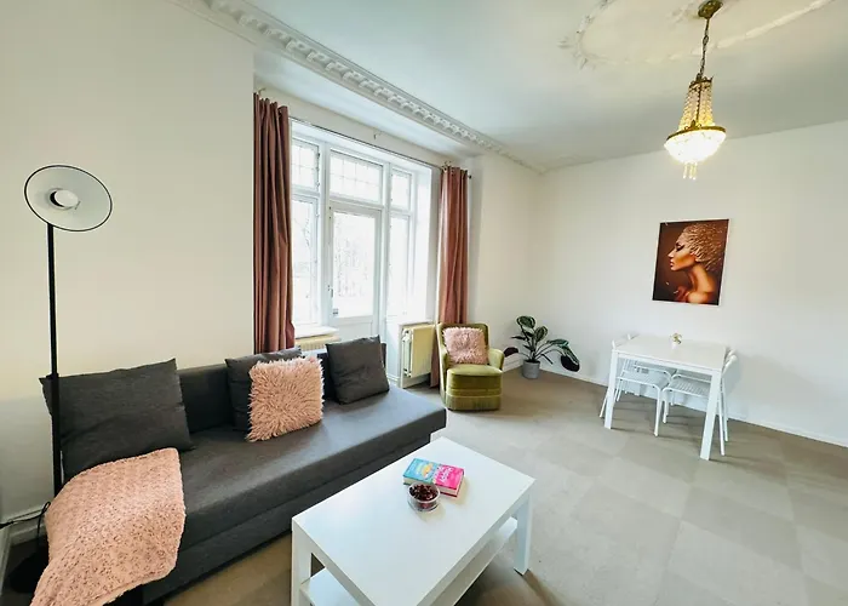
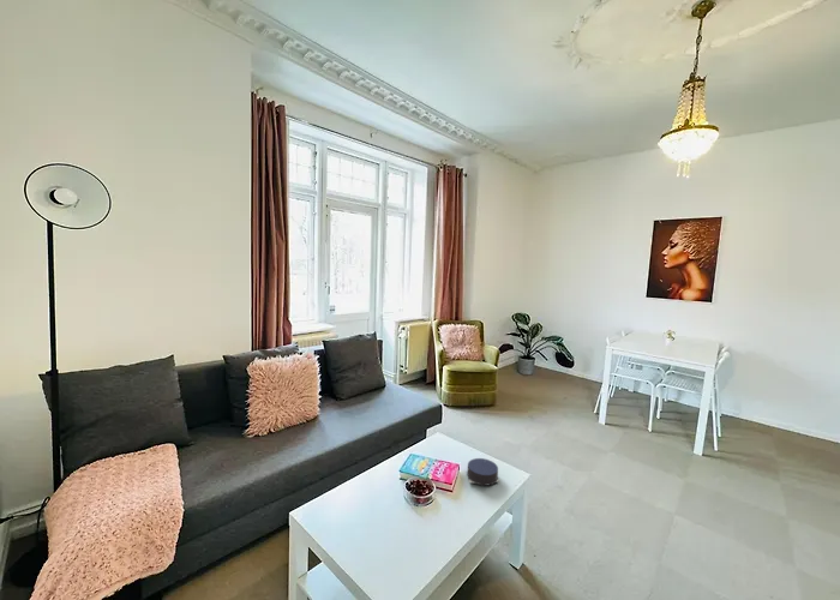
+ candle [467,457,500,487]
